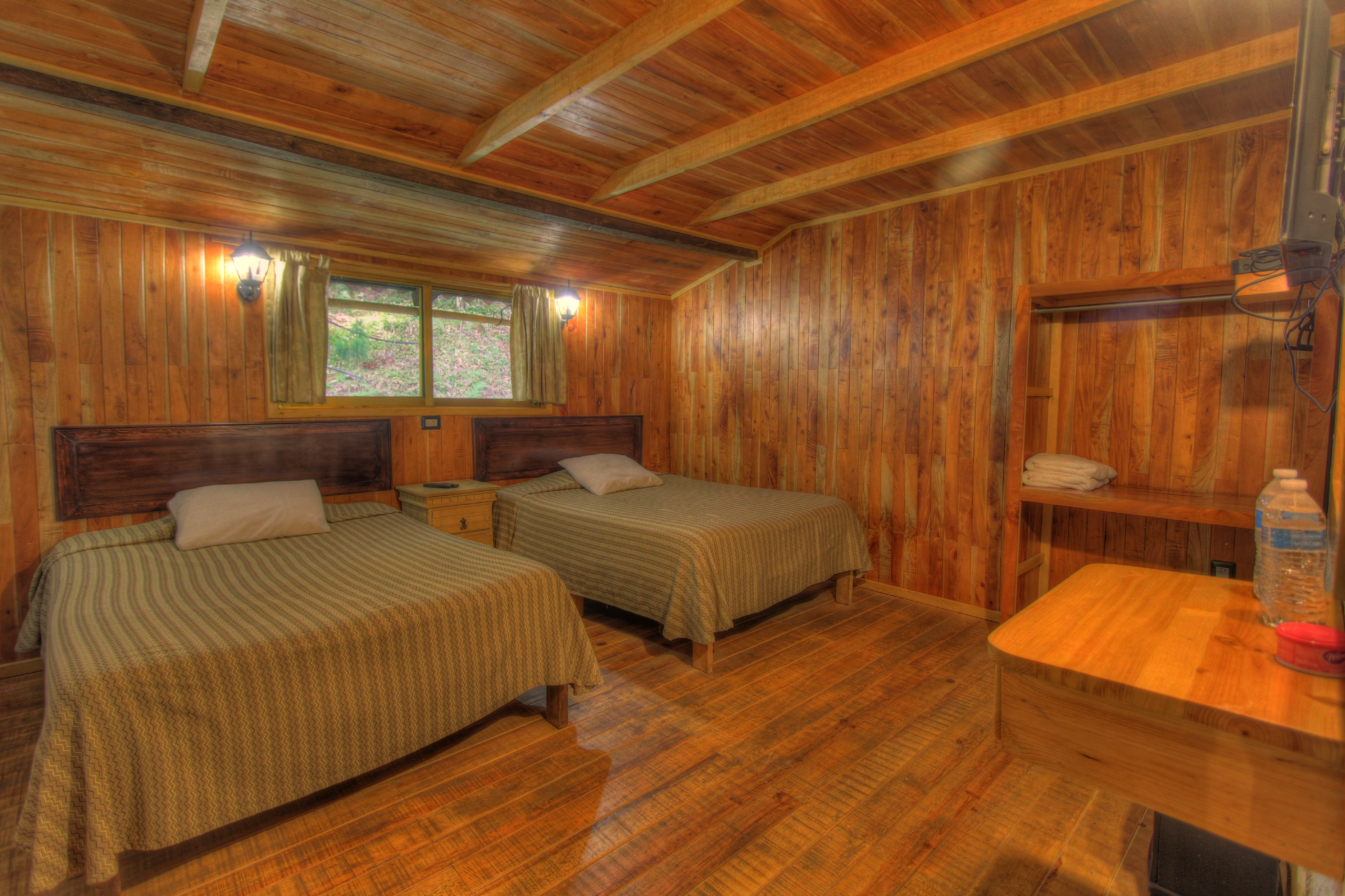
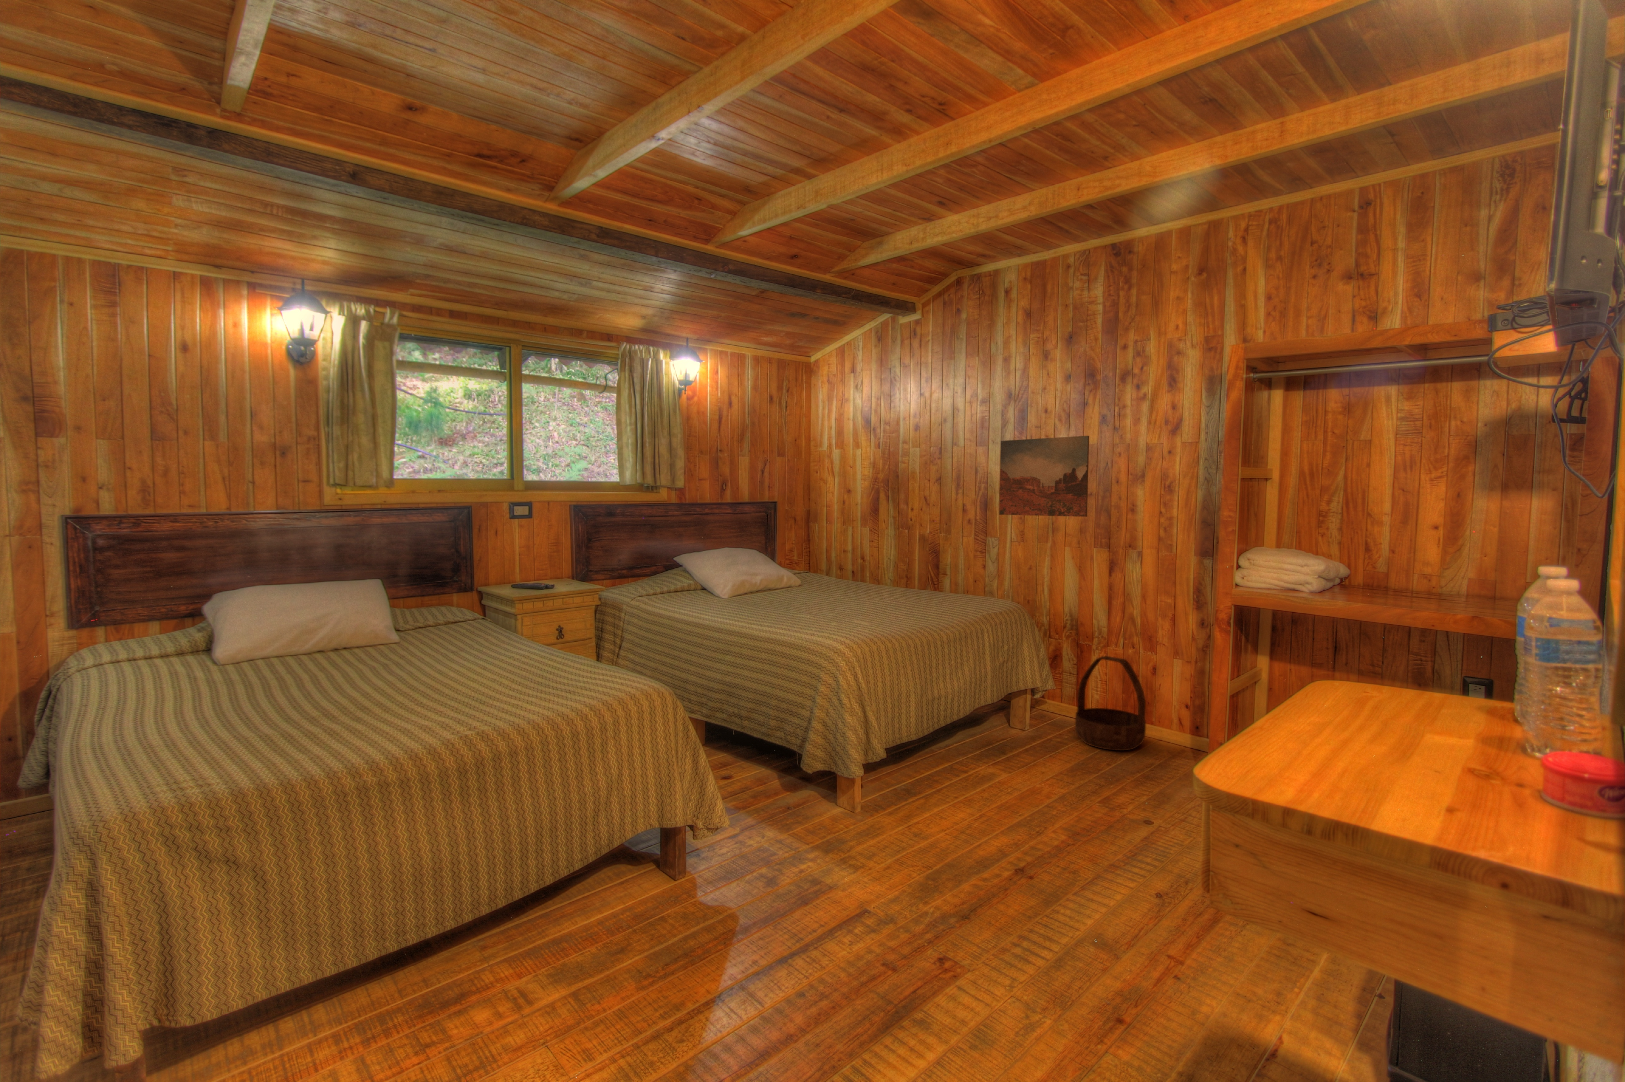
+ basket [1075,656,1147,751]
+ wall art [999,435,1090,517]
